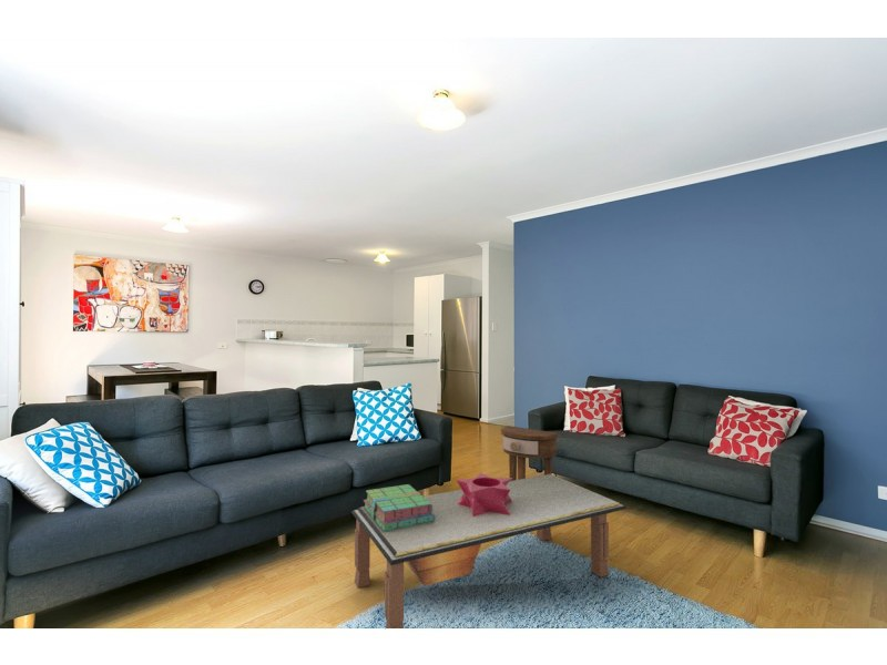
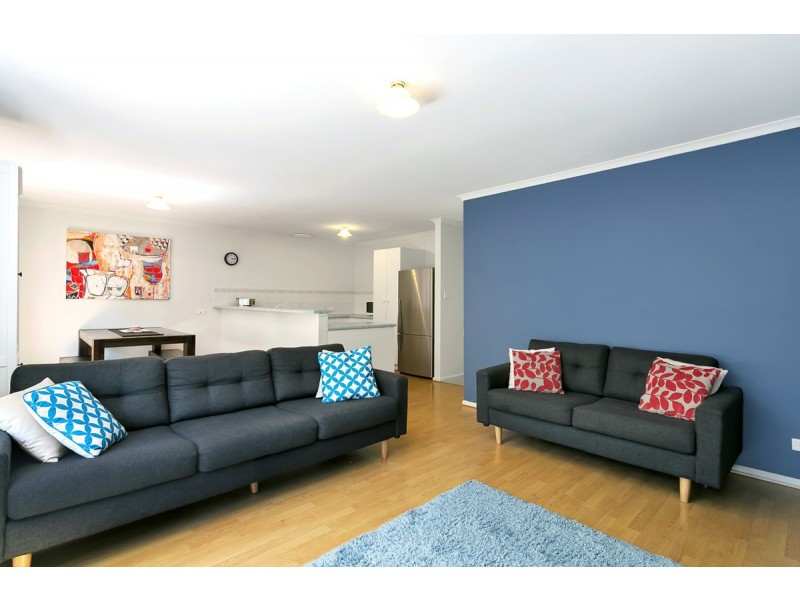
- coffee table [350,474,628,630]
- side table [500,424,560,481]
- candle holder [456,472,512,516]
- stack of books [363,483,435,532]
